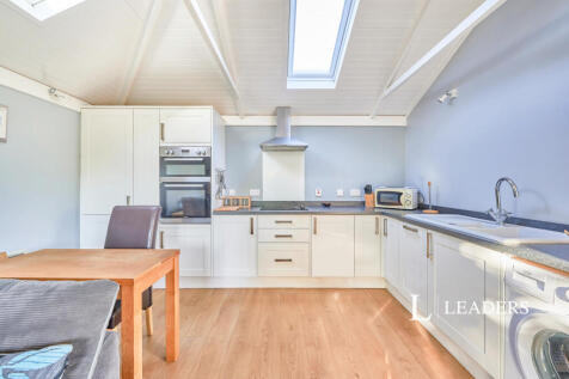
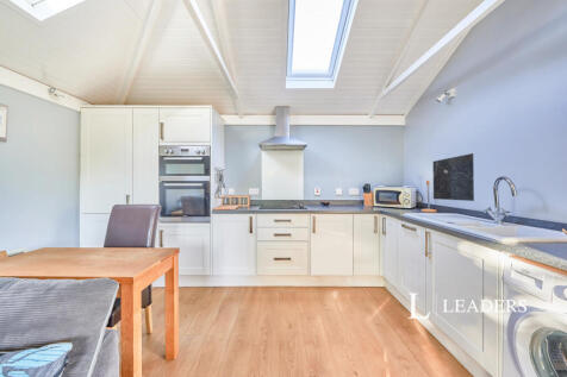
+ tile [432,152,475,202]
